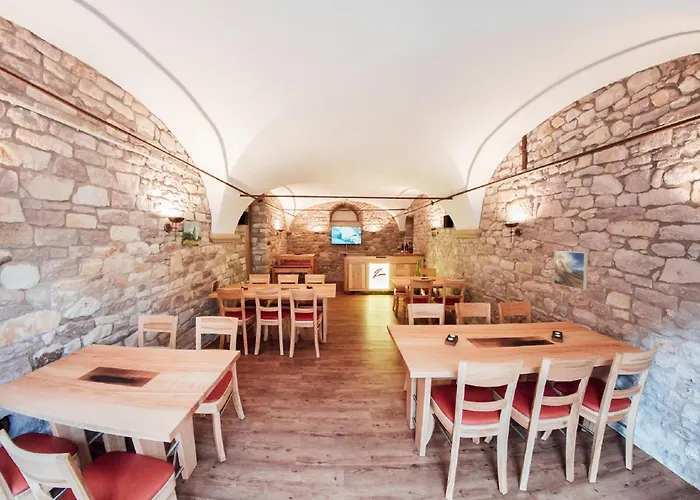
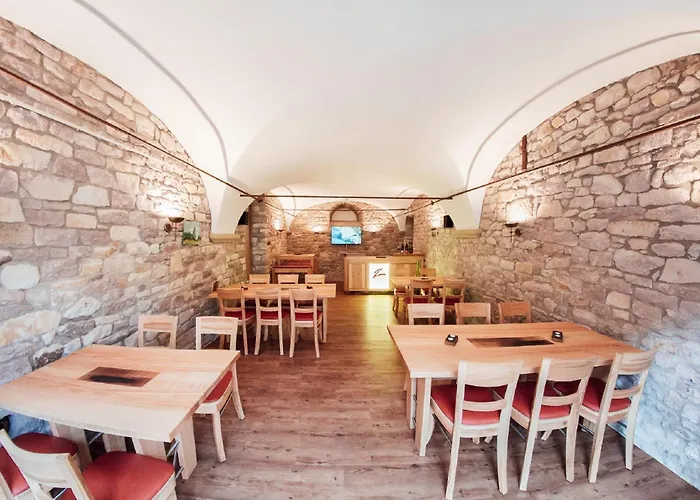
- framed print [553,250,589,291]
